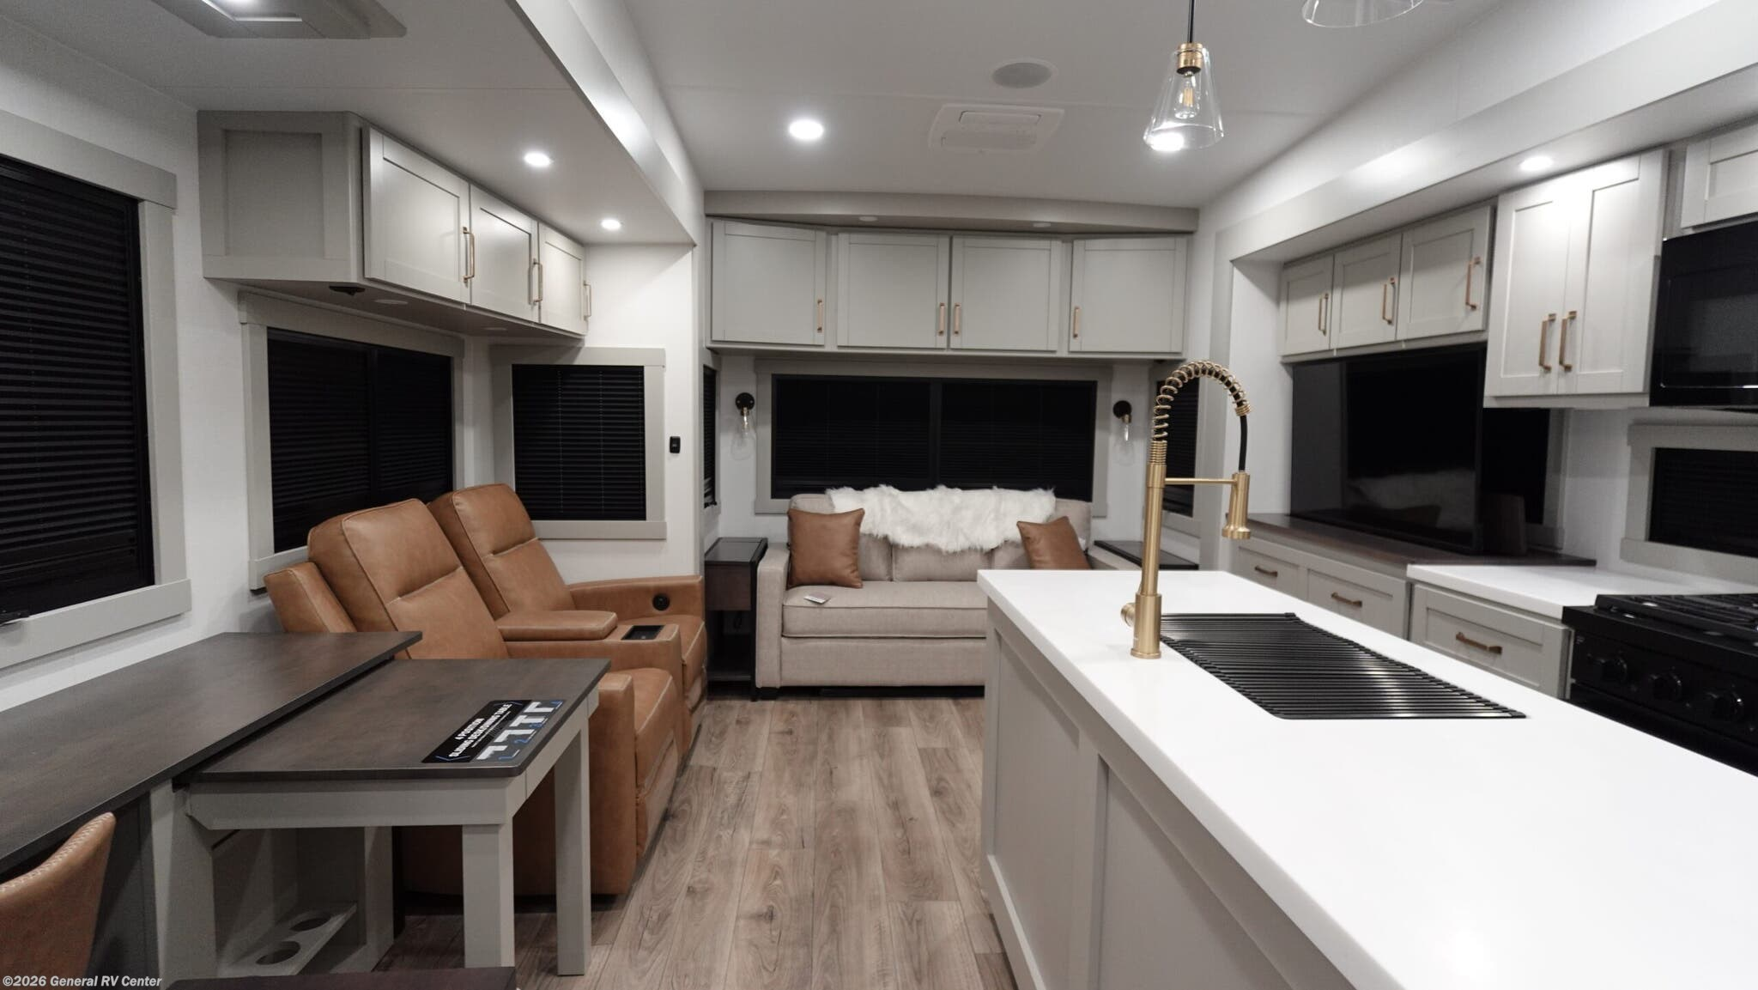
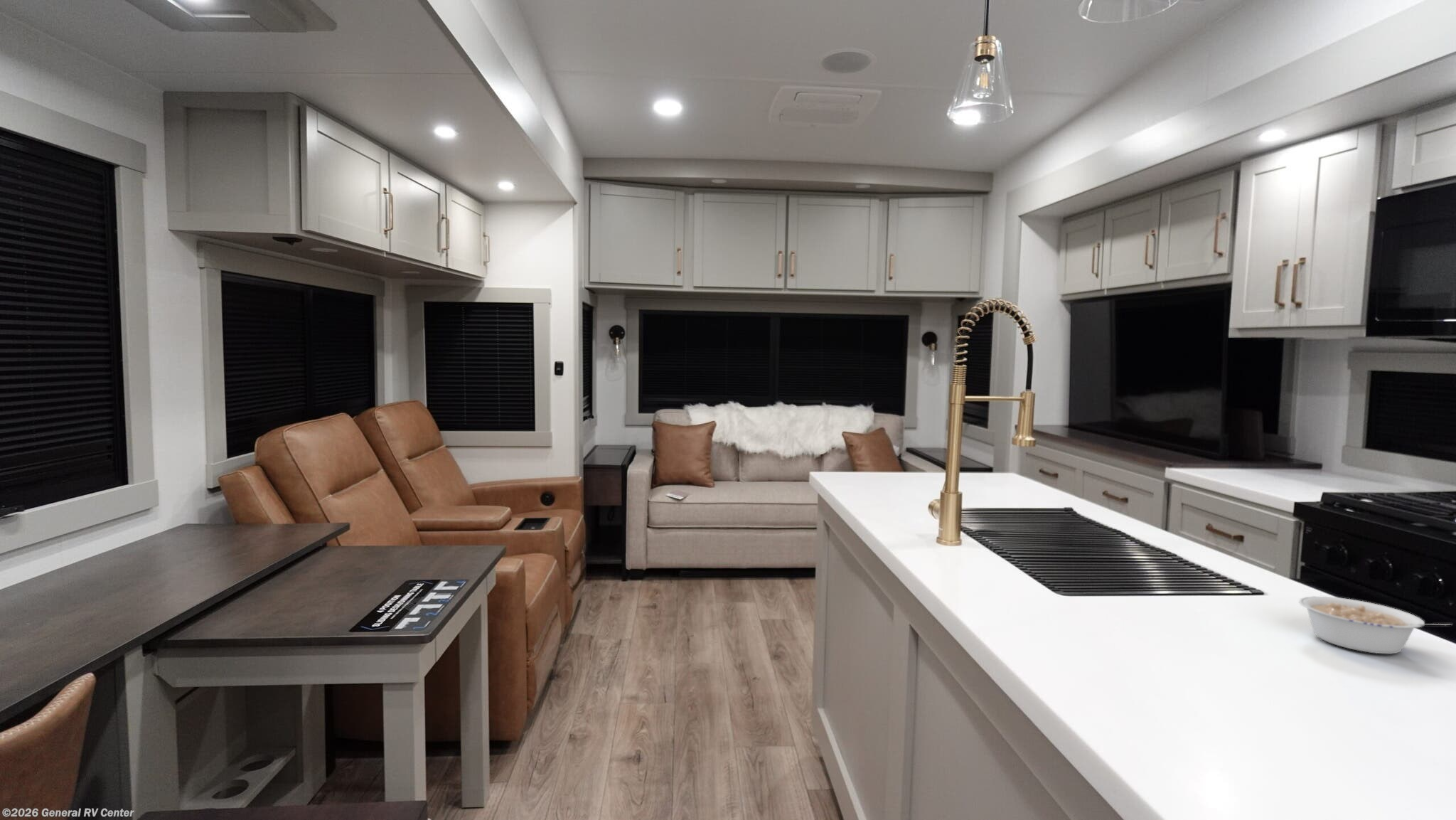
+ legume [1298,595,1453,655]
